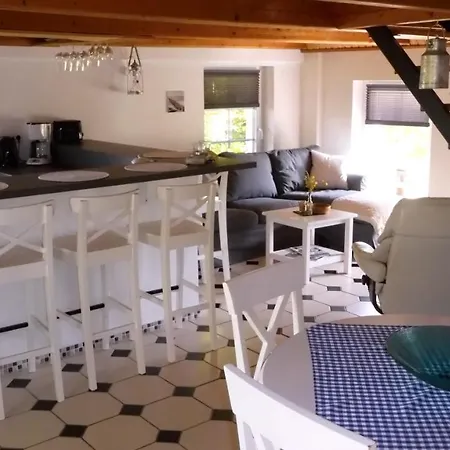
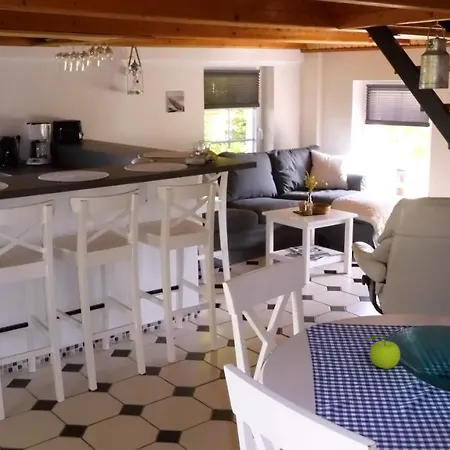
+ fruit [359,334,401,370]
